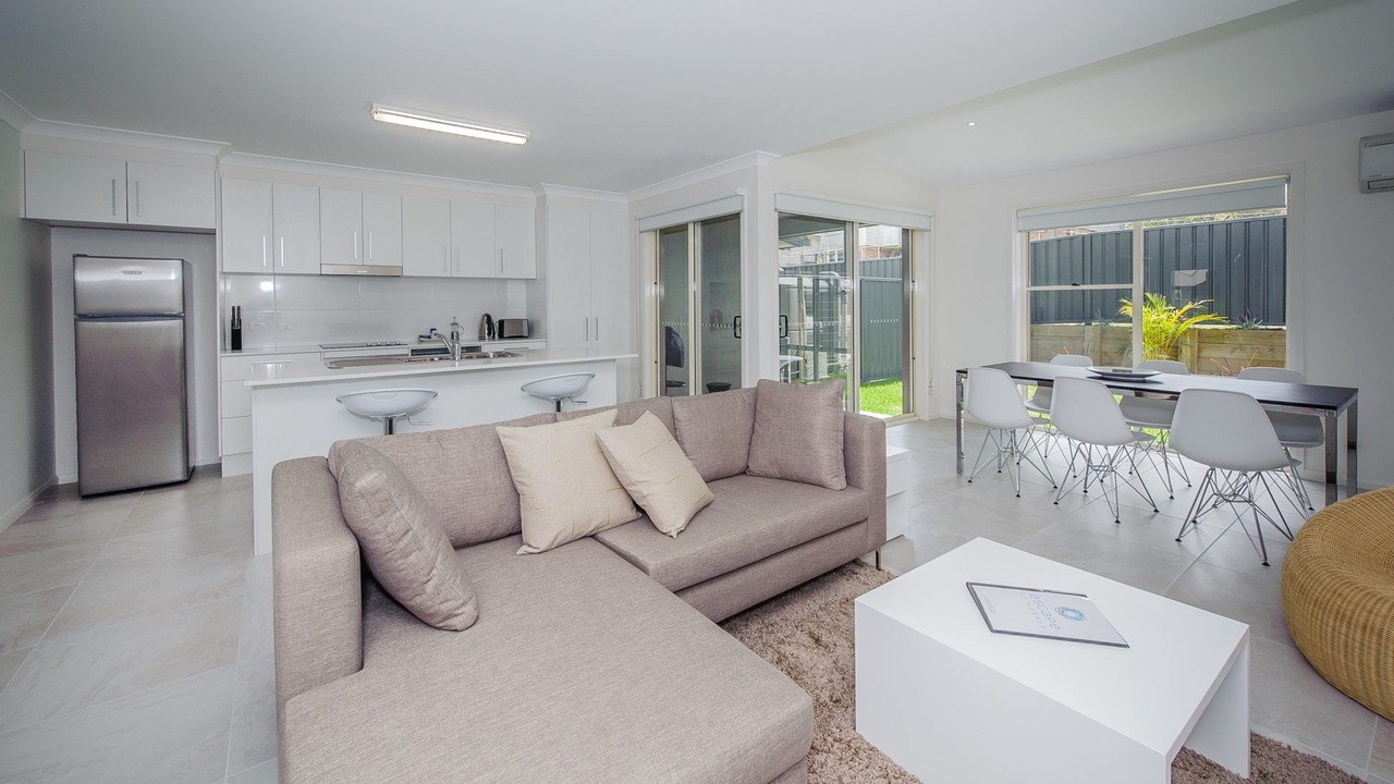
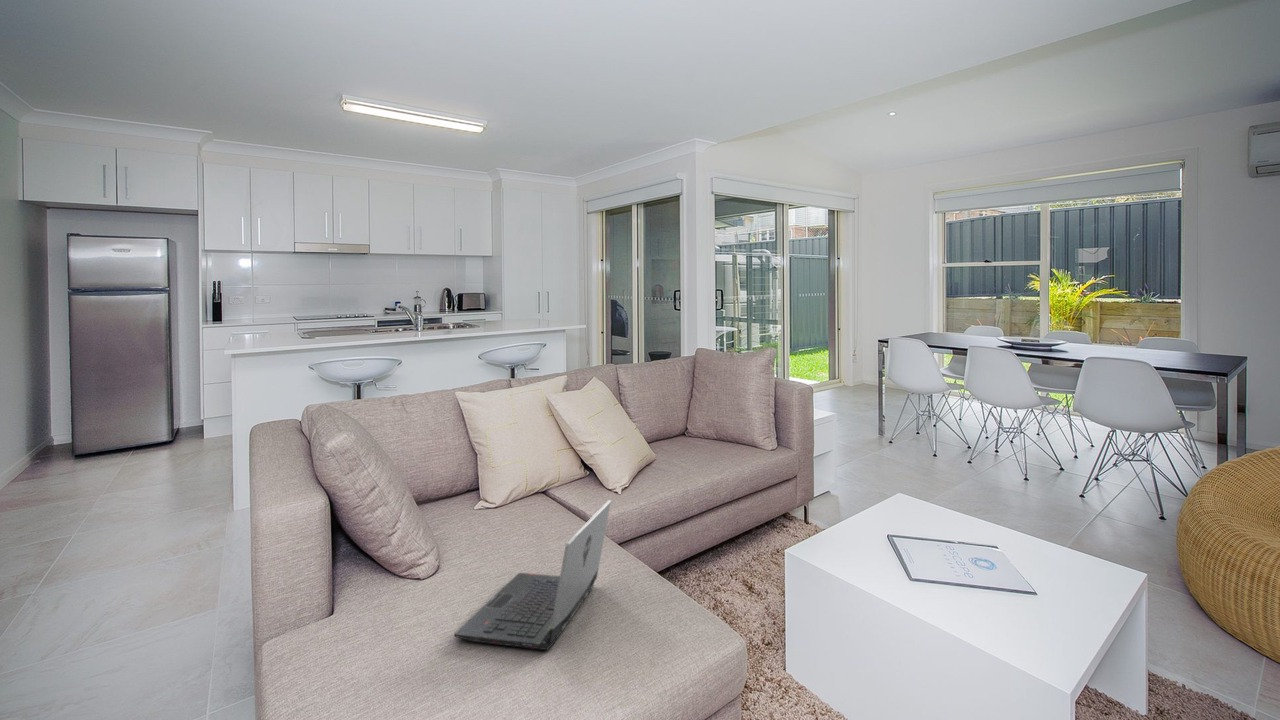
+ laptop computer [454,499,612,651]
